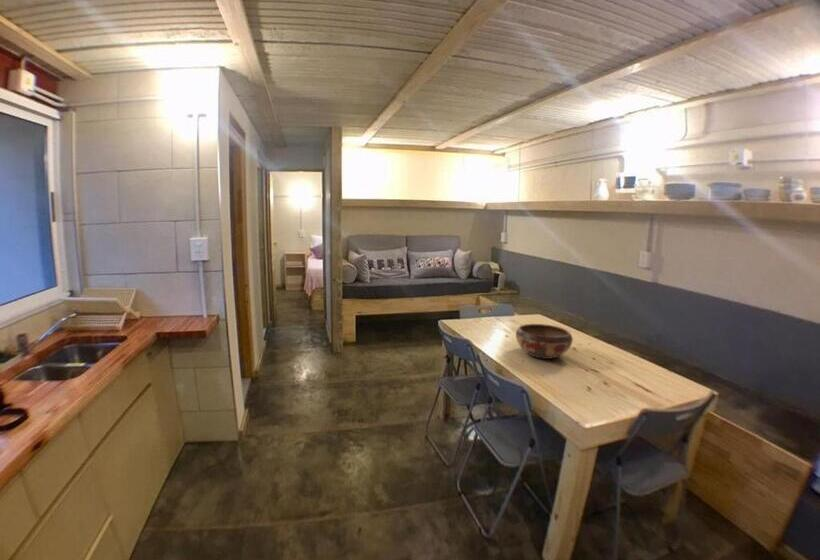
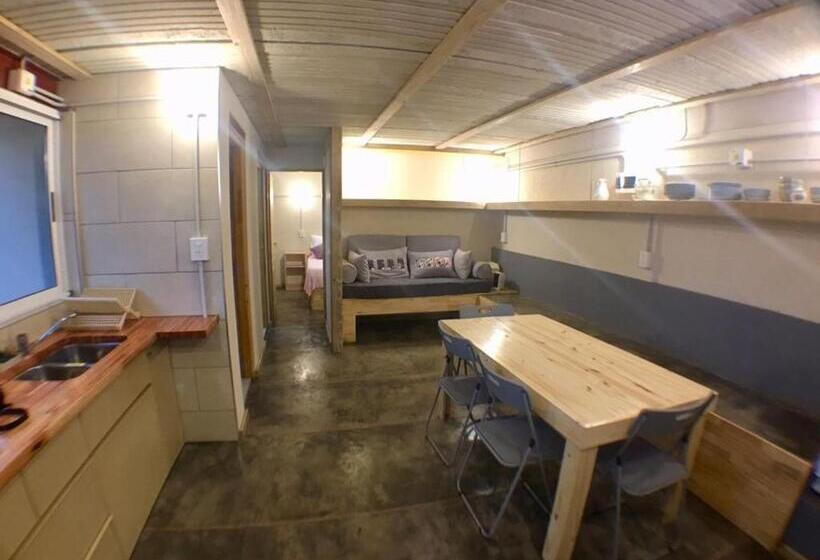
- decorative bowl [515,323,574,360]
